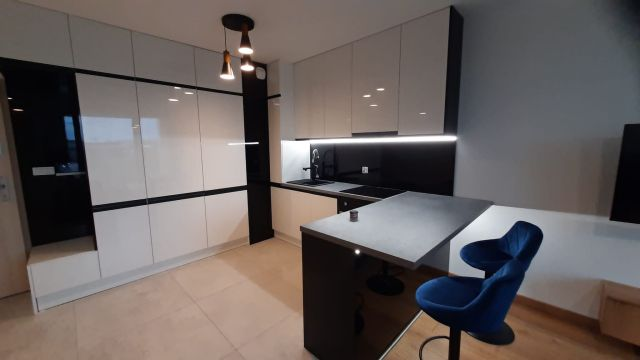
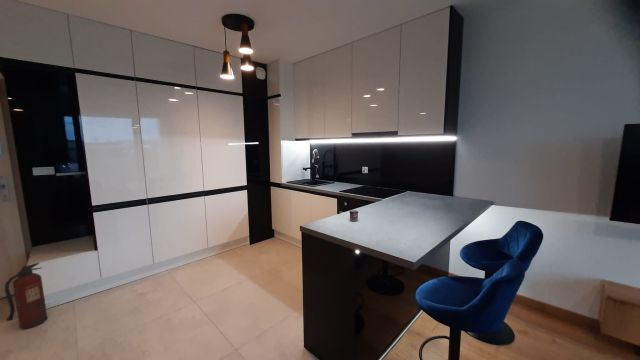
+ fire extinguisher [4,262,49,330]
